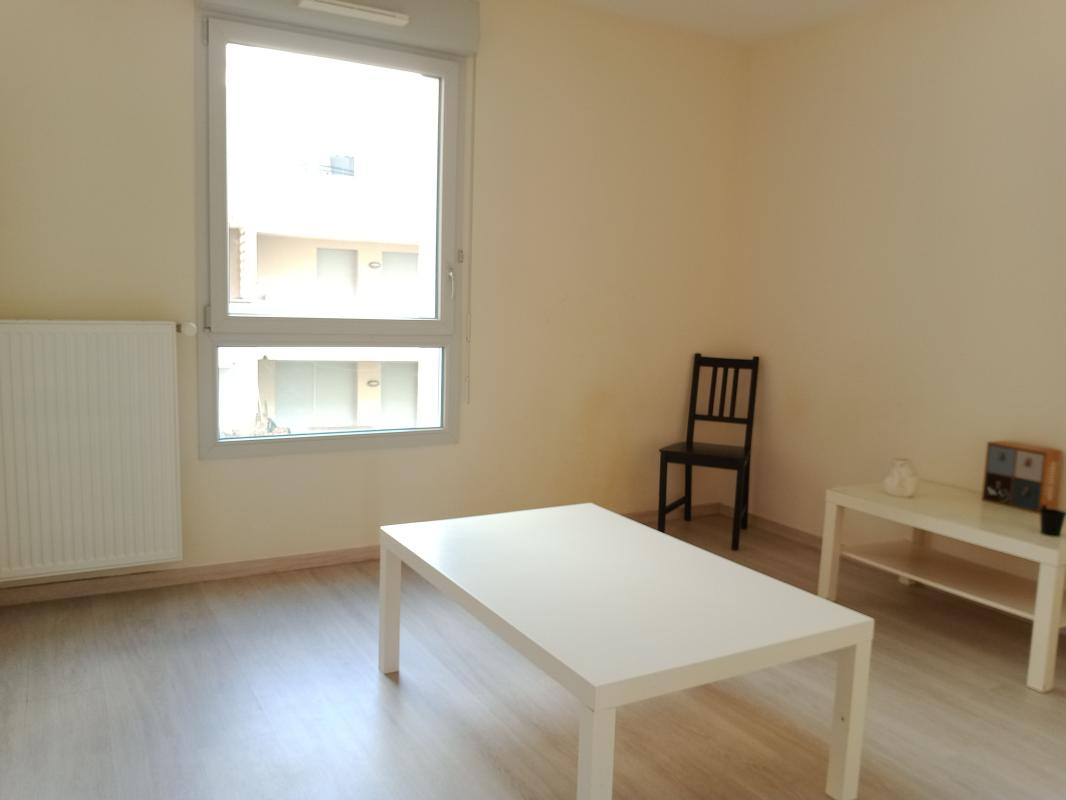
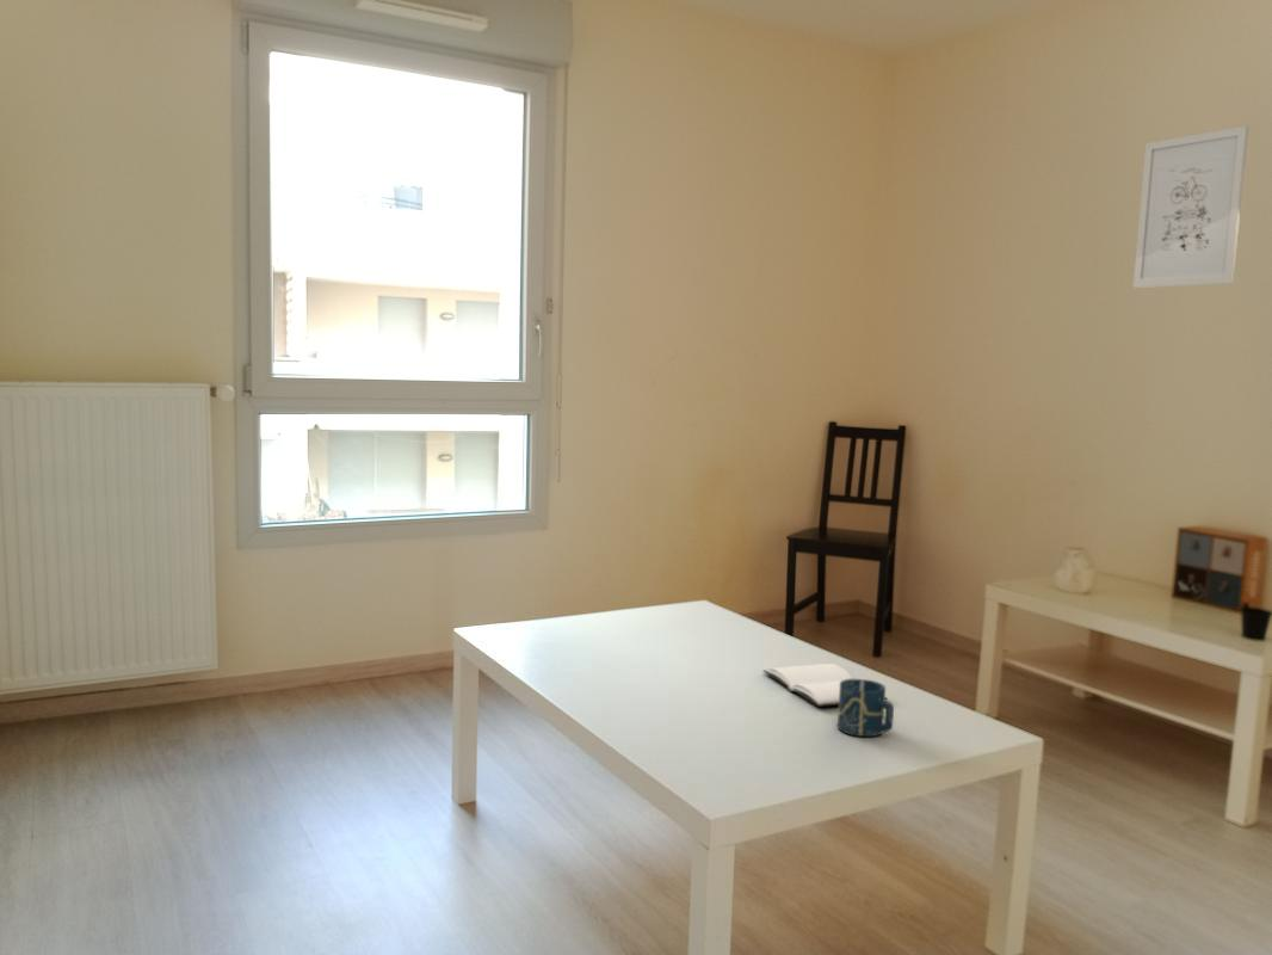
+ book [761,663,889,708]
+ cup [836,678,895,738]
+ wall art [1132,124,1251,289]
